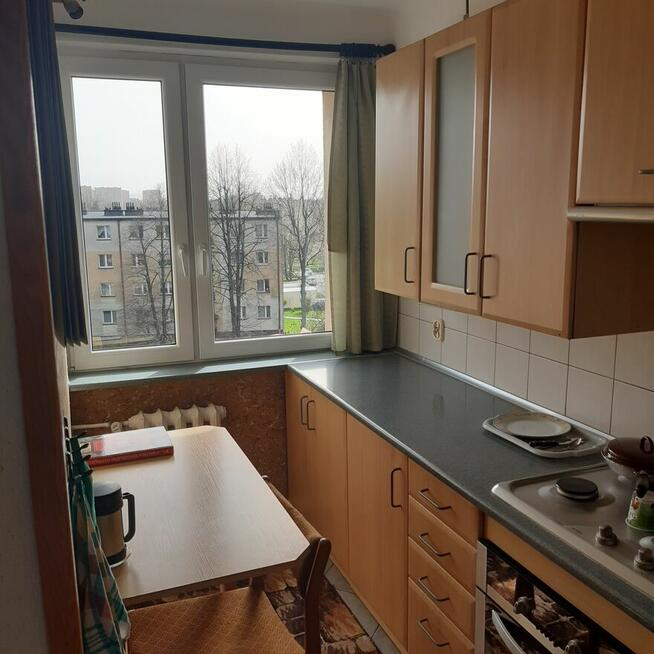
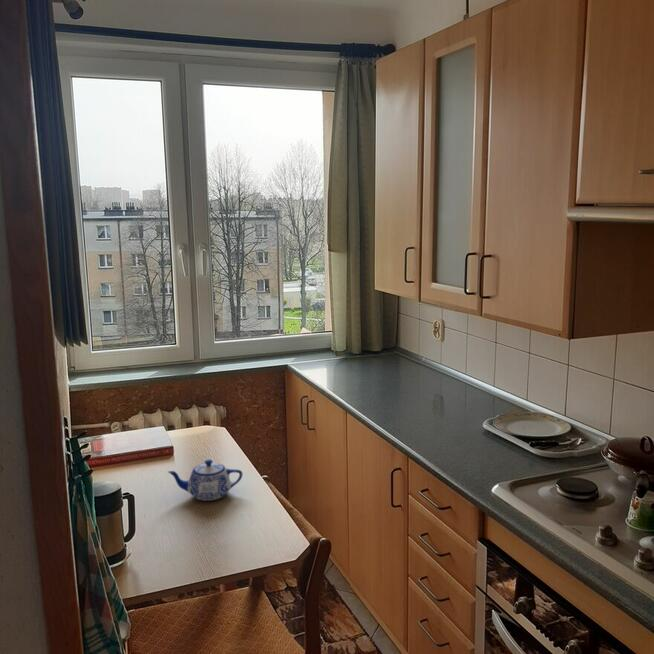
+ teapot [167,459,243,502]
